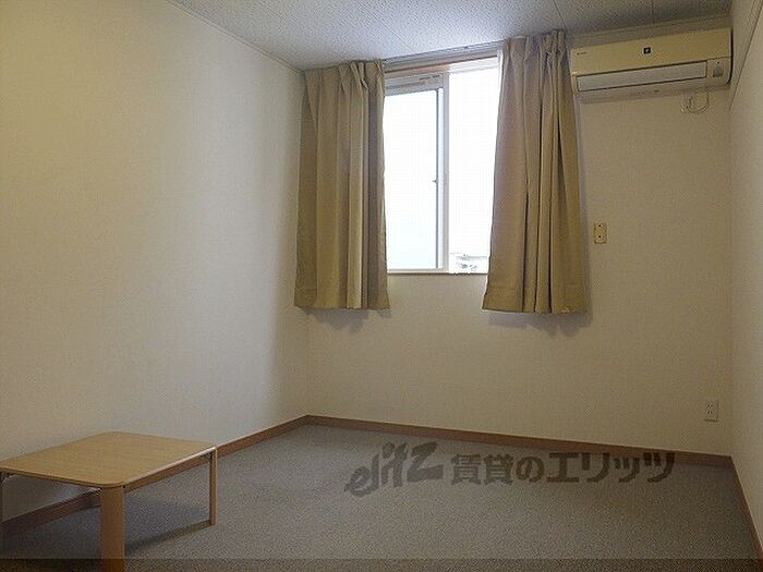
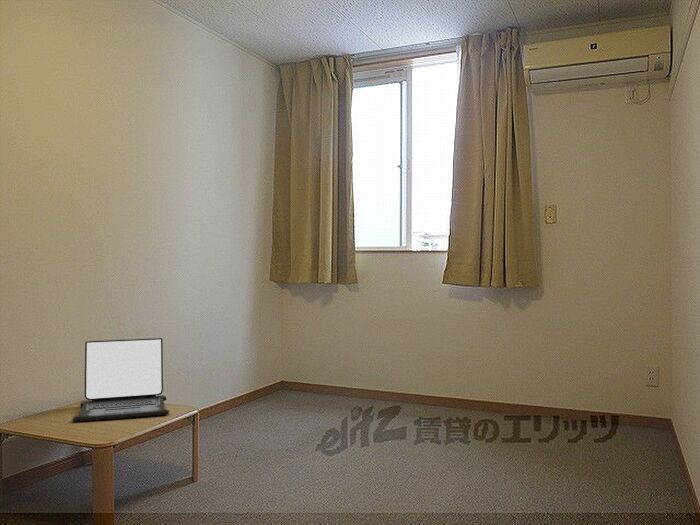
+ laptop [71,337,171,423]
